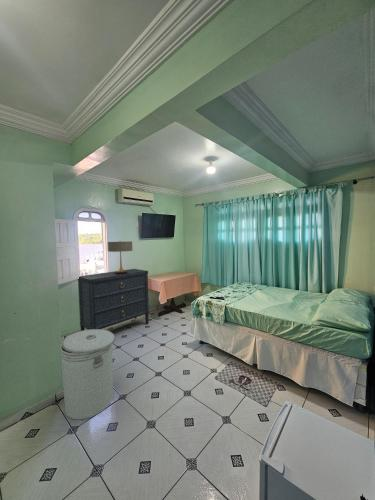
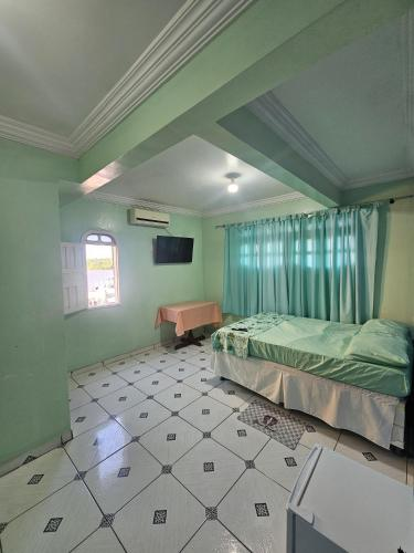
- dresser [77,268,150,331]
- can [60,329,116,420]
- lamp [107,240,133,274]
